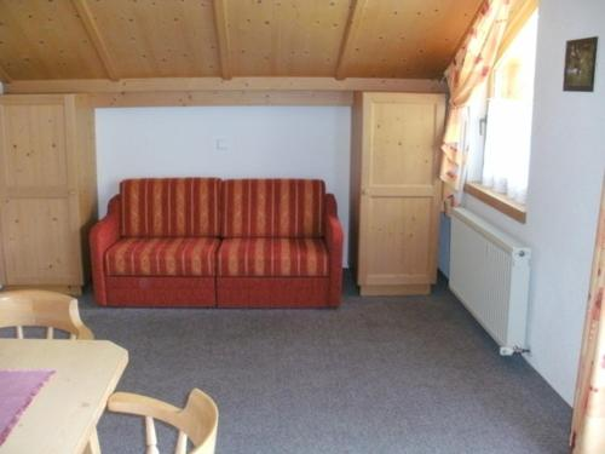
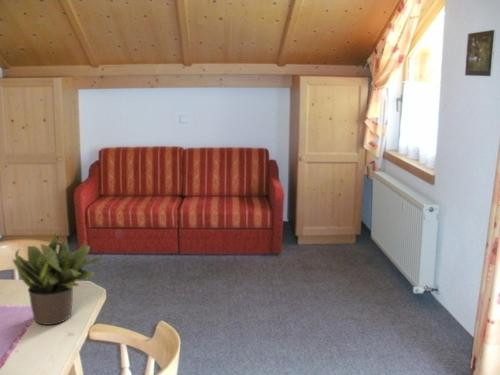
+ potted plant [12,232,106,326]
